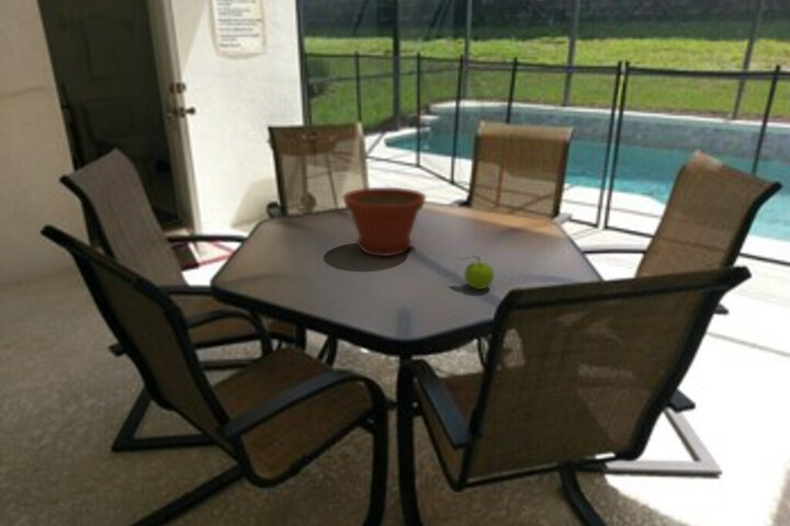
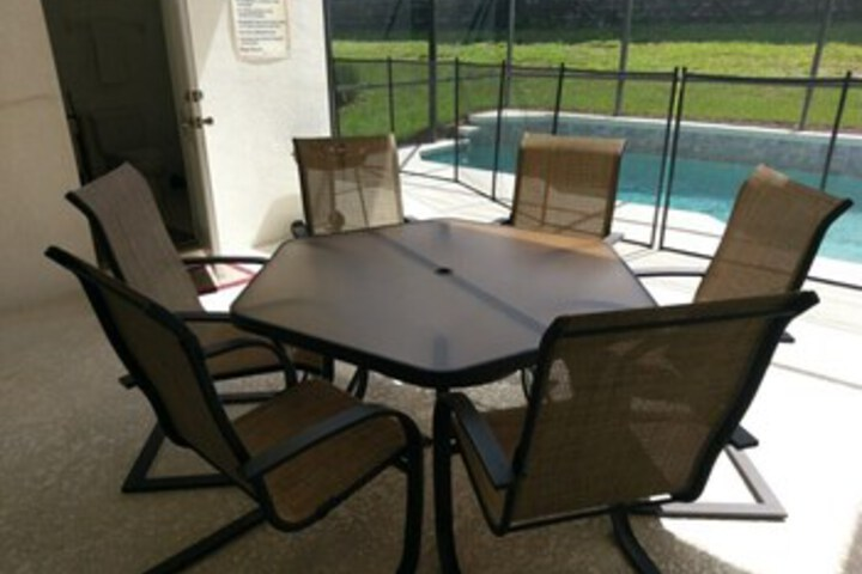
- fruit [456,255,495,290]
- plant pot [341,186,427,258]
